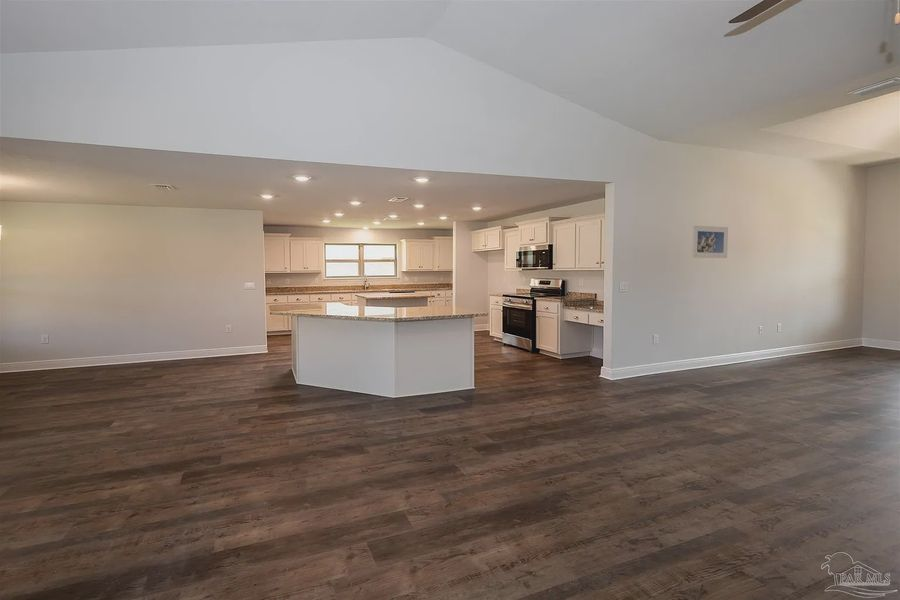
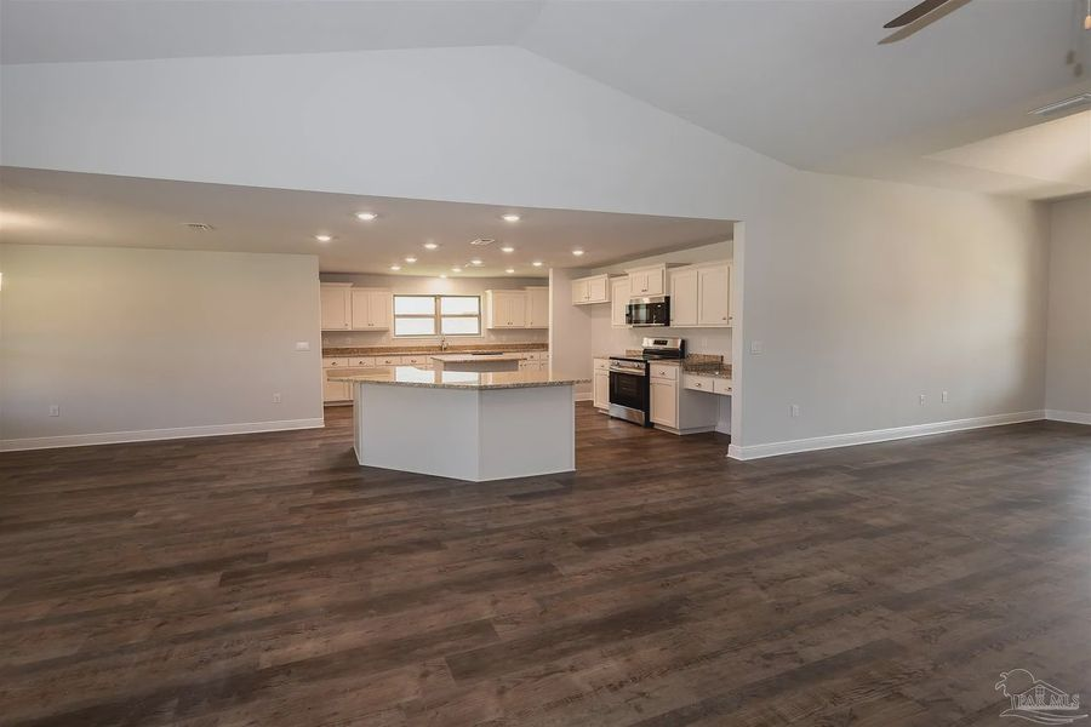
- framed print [691,225,729,259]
